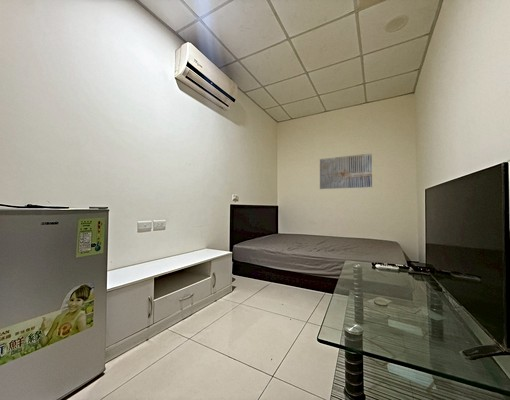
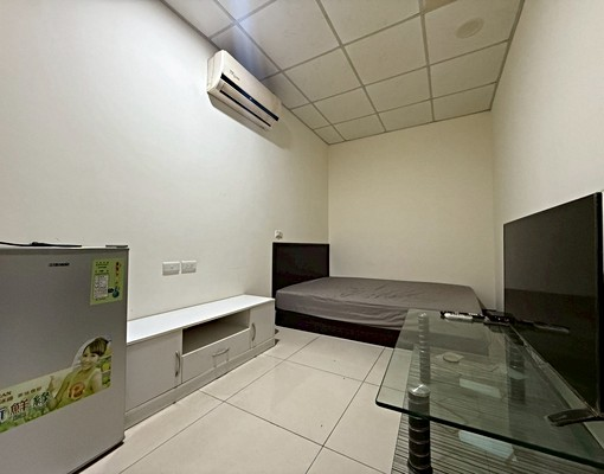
- wall art [319,152,373,190]
